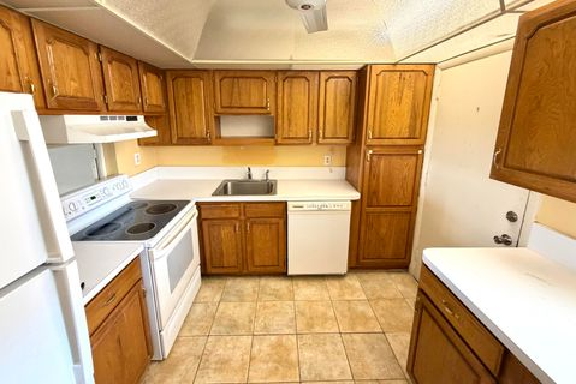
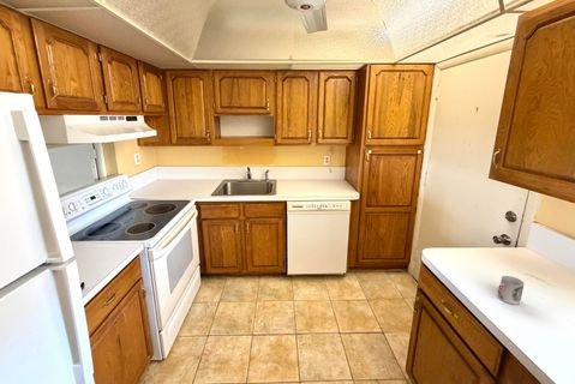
+ cup [497,275,526,305]
